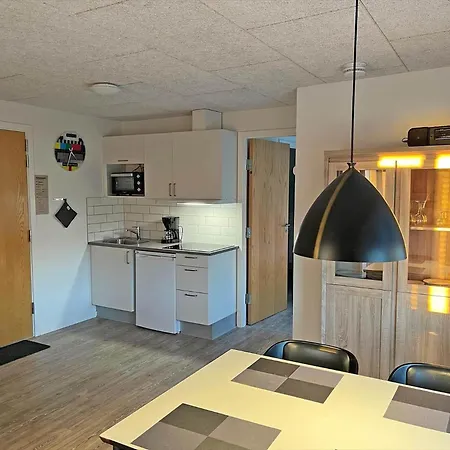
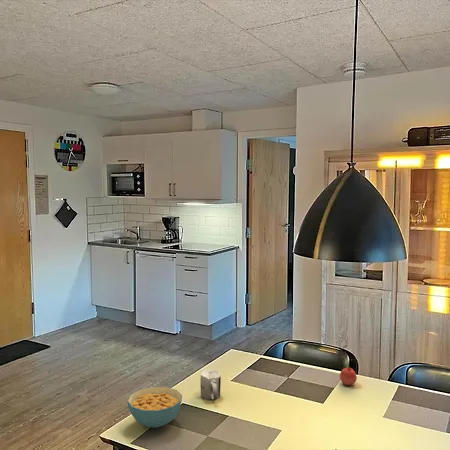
+ cereal bowl [126,386,183,429]
+ apple [339,365,358,386]
+ mug [199,368,222,401]
